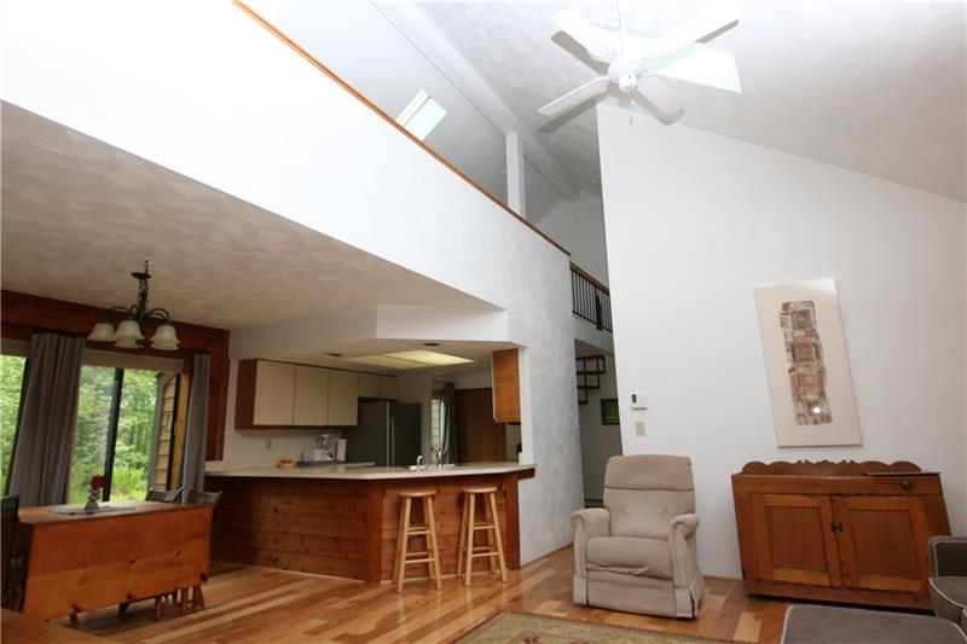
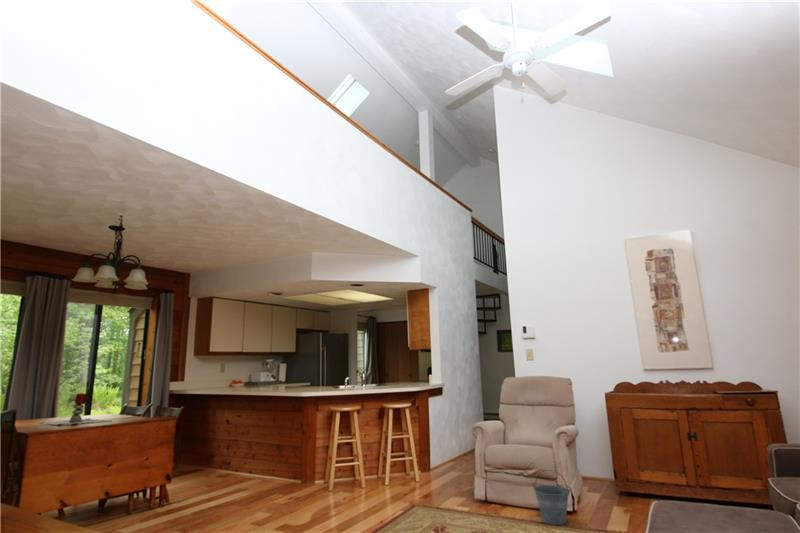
+ bucket [531,469,572,526]
